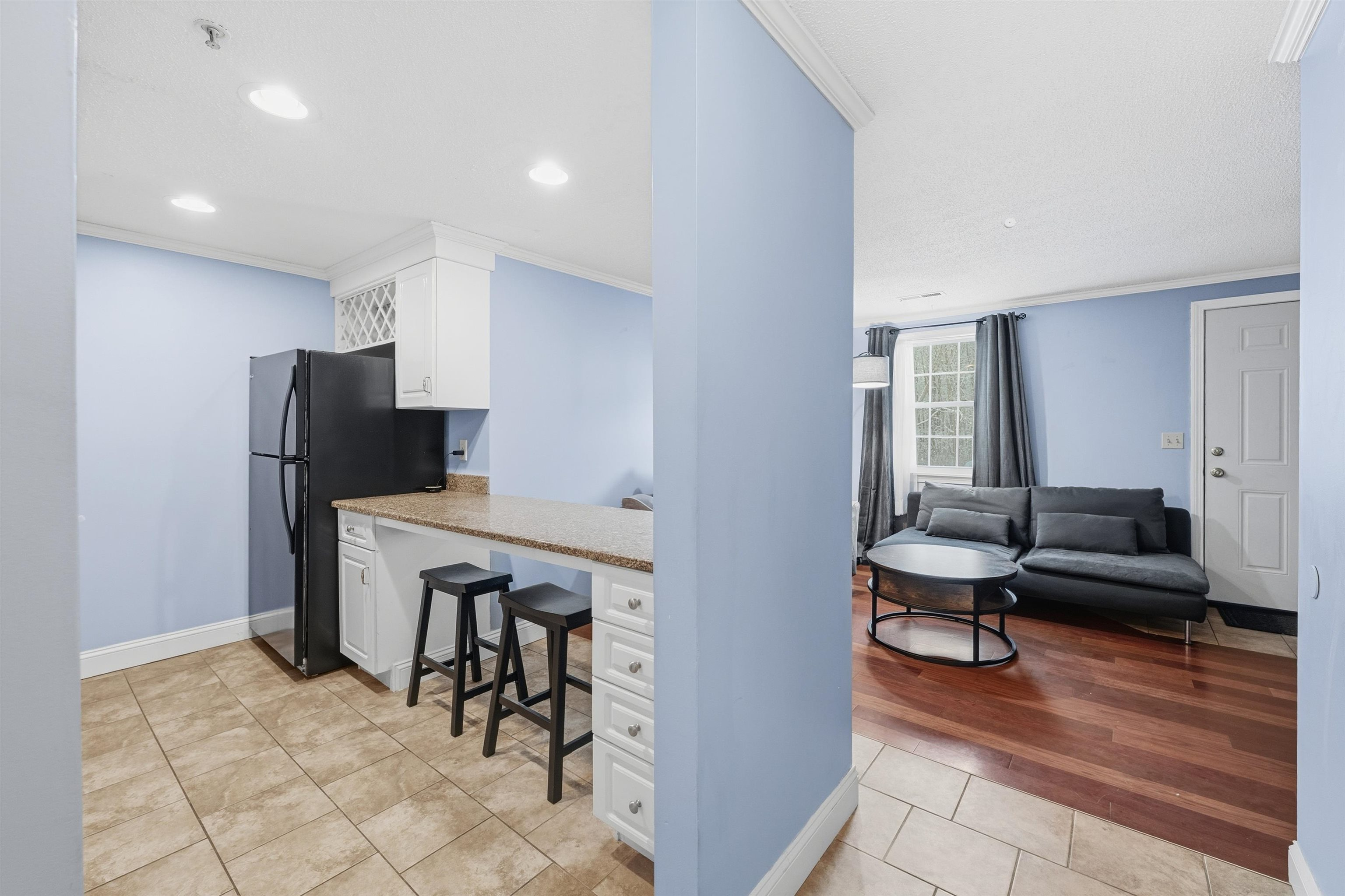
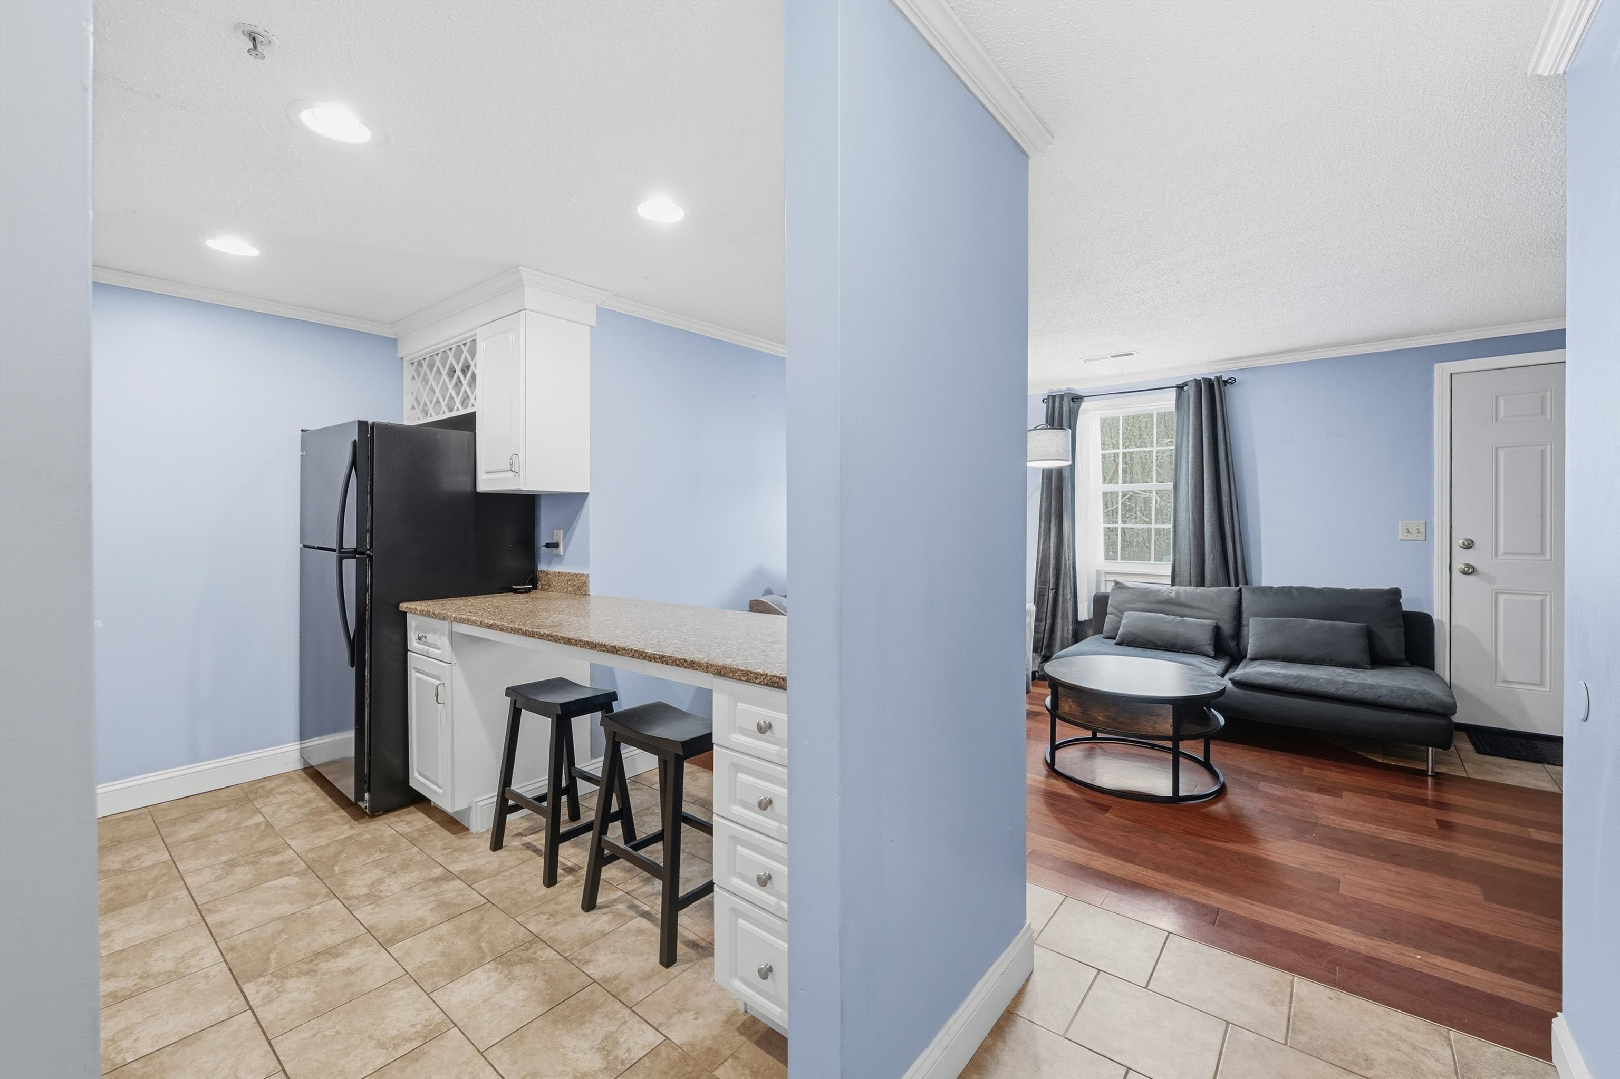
- smoke detector [1003,218,1016,228]
